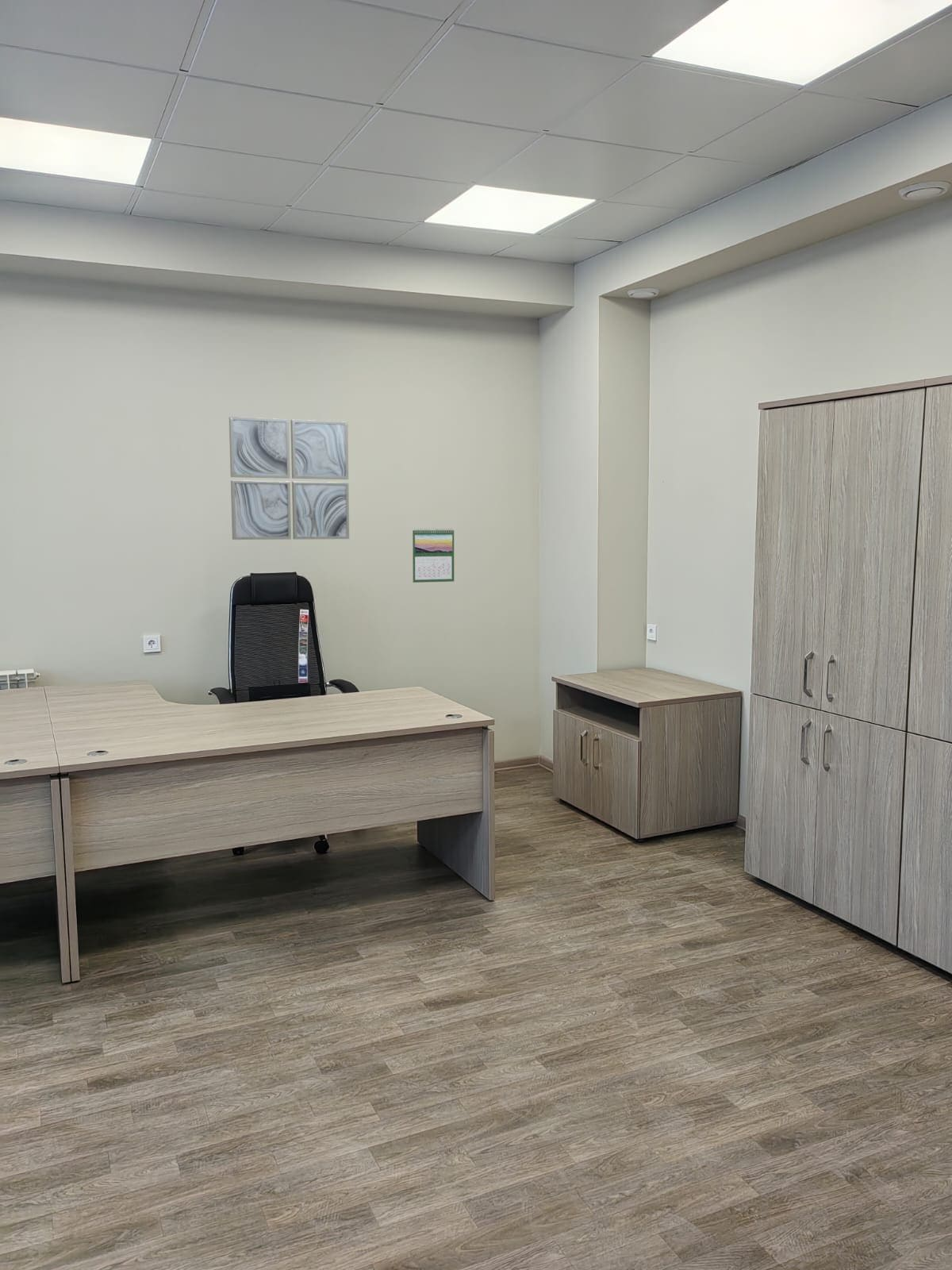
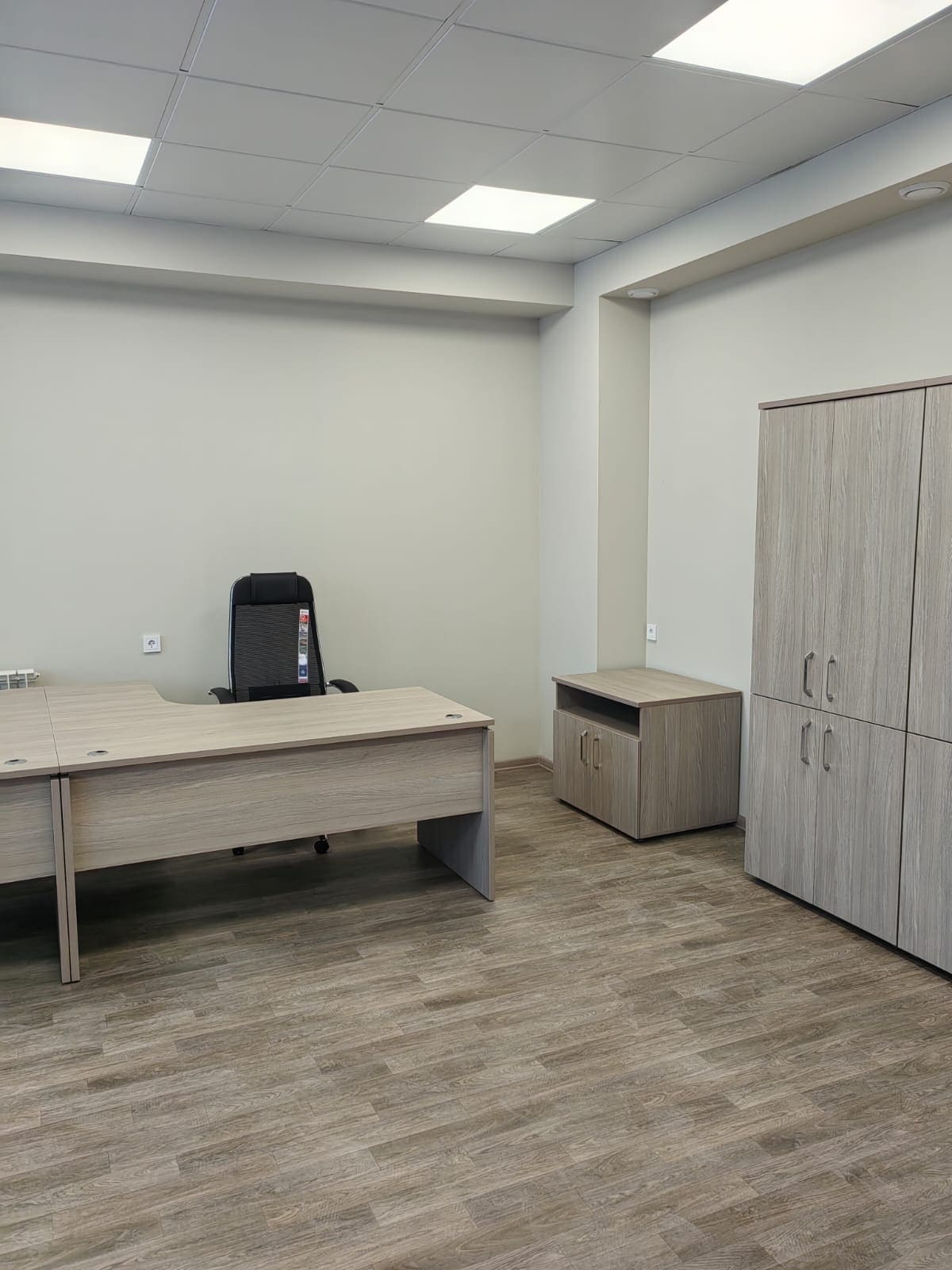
- wall art [228,416,350,541]
- calendar [412,527,455,583]
